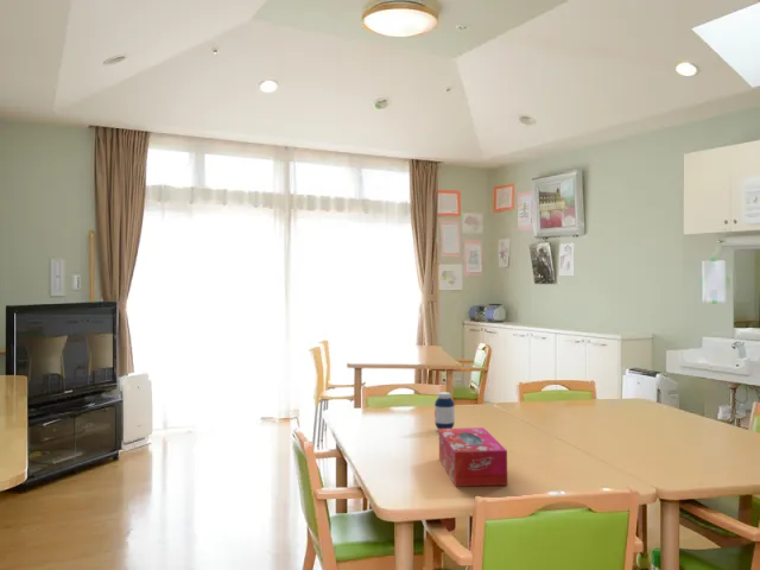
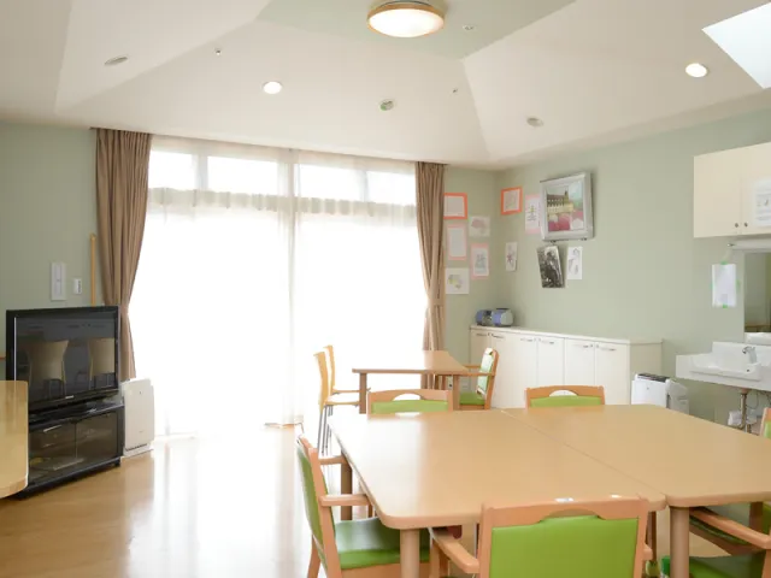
- medicine bottle [433,391,456,431]
- tissue box [438,426,508,488]
